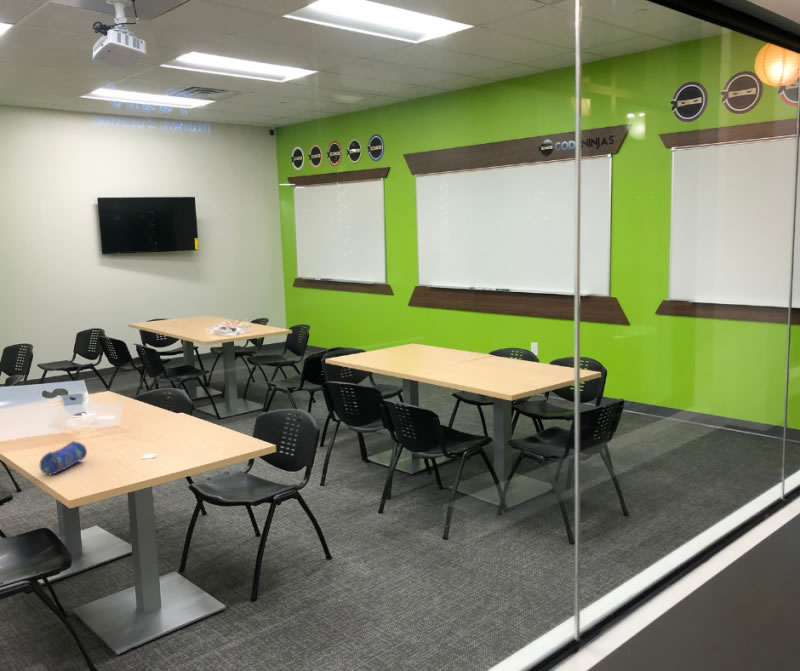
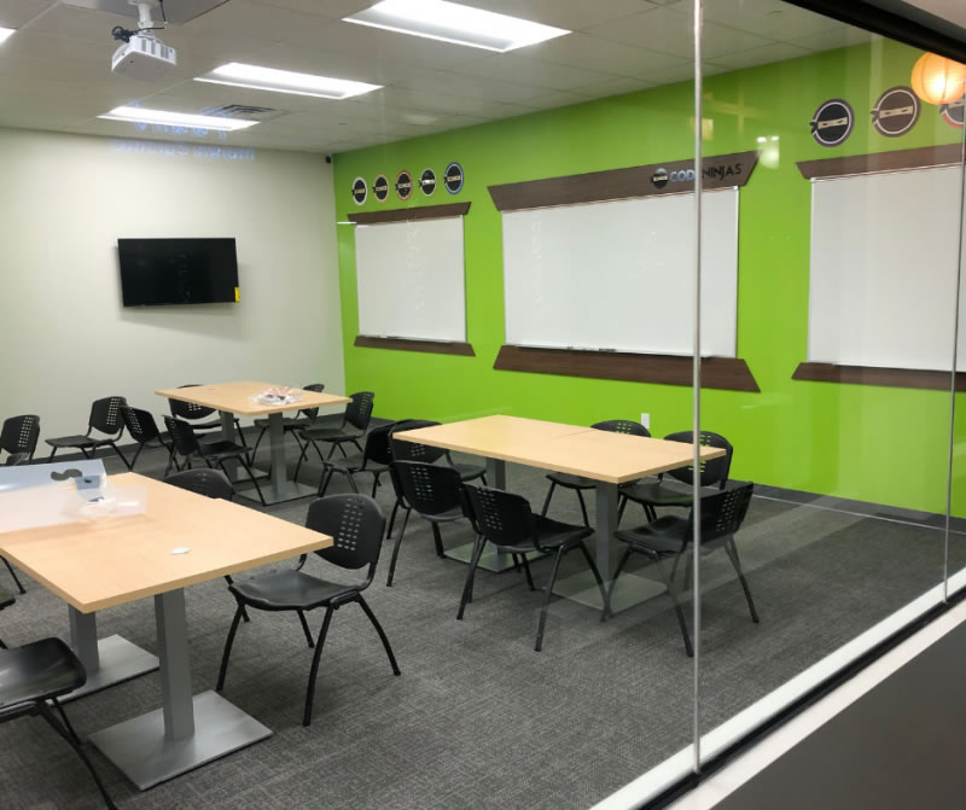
- pencil case [39,440,88,476]
